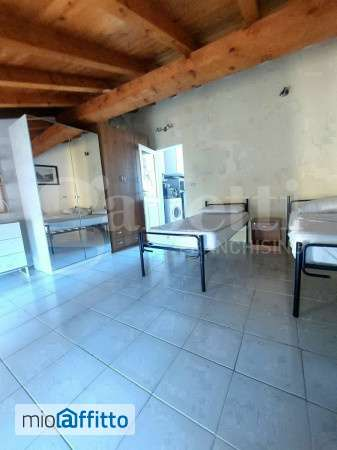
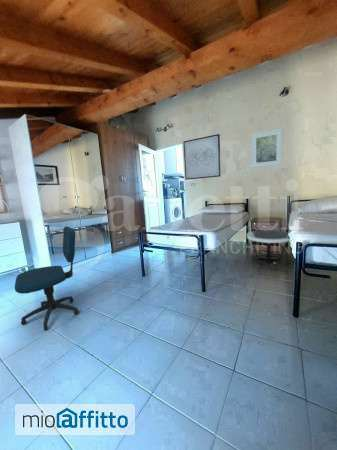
+ wall art [182,133,222,181]
+ office chair [14,226,80,331]
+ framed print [251,128,283,169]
+ side table [246,229,290,264]
